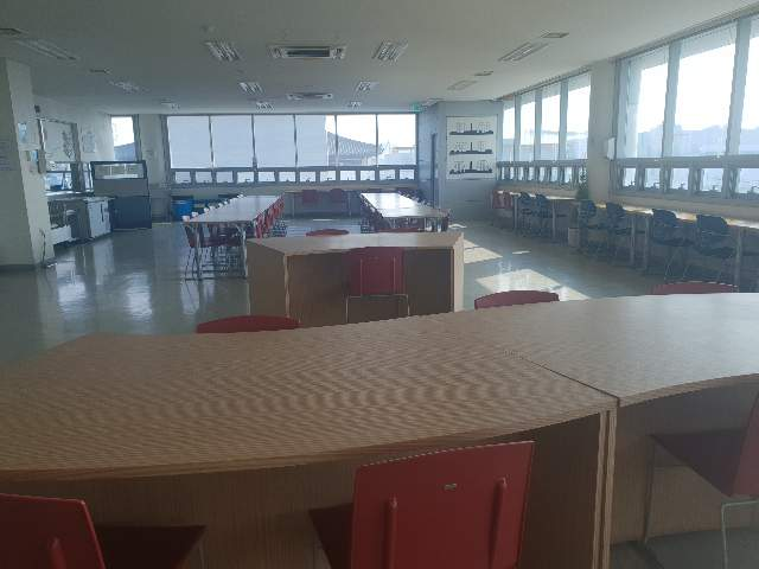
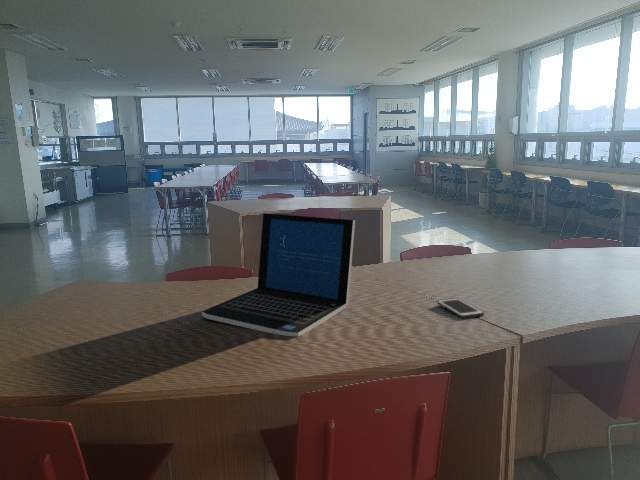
+ cell phone [436,297,485,319]
+ laptop [201,212,356,338]
